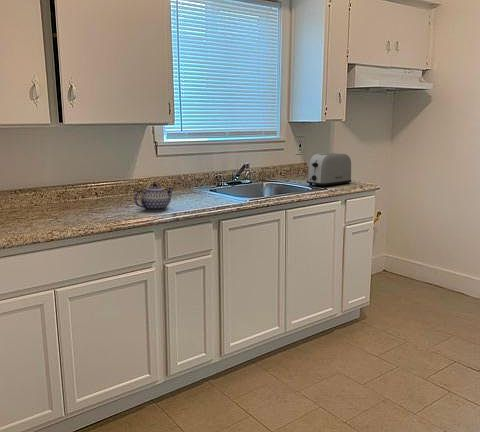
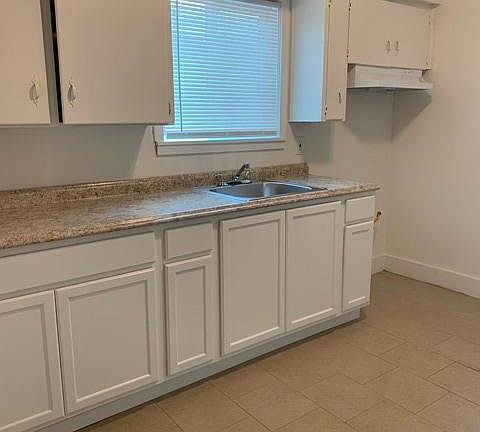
- teapot [133,182,175,213]
- toaster [306,152,352,188]
